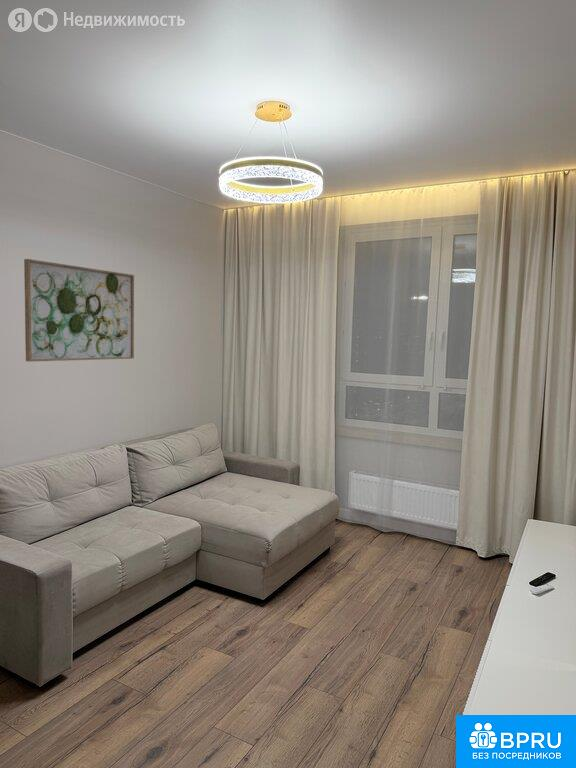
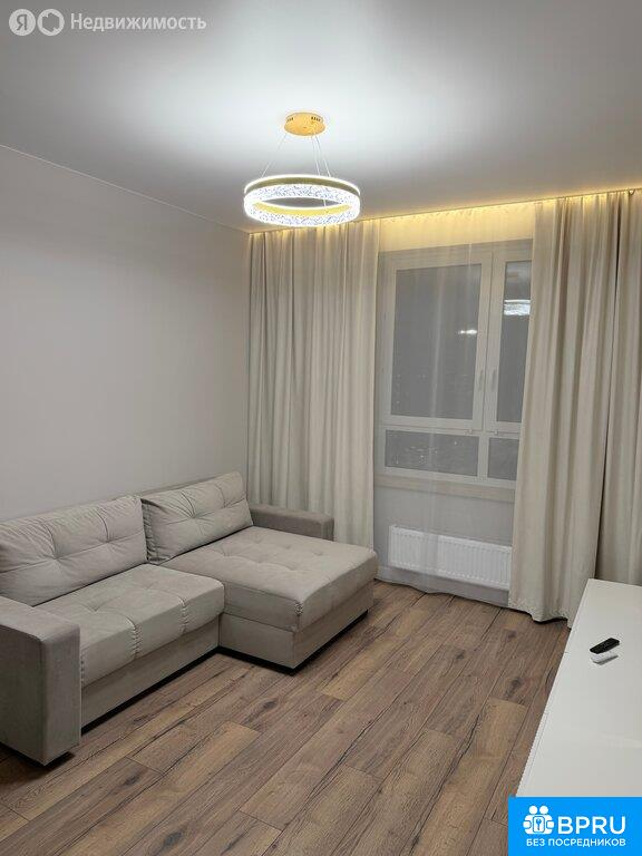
- wall art [23,258,135,363]
